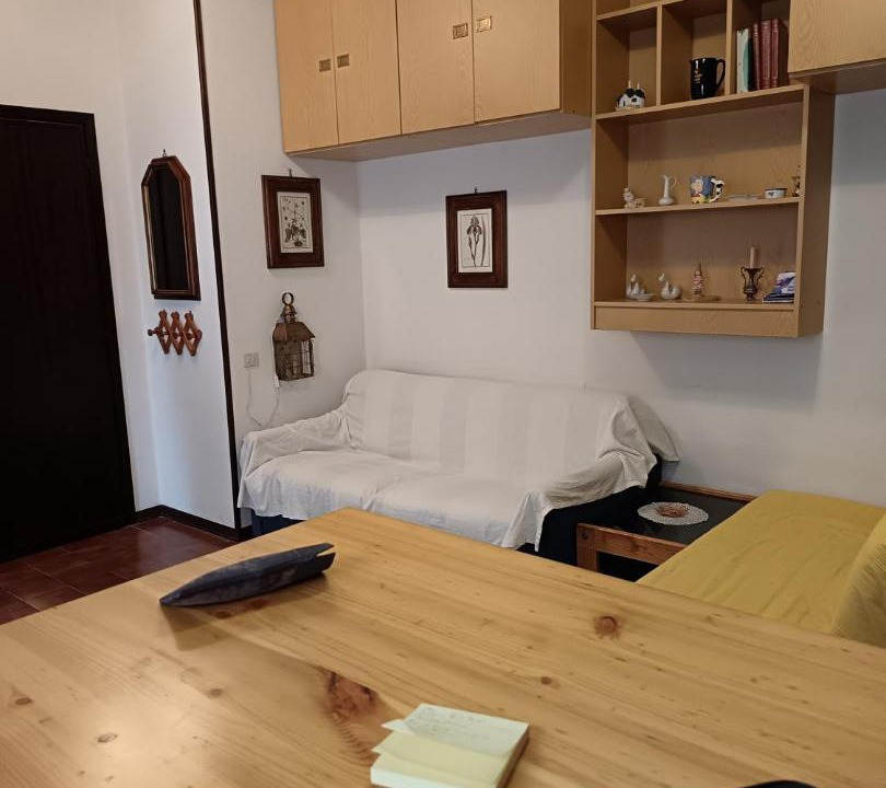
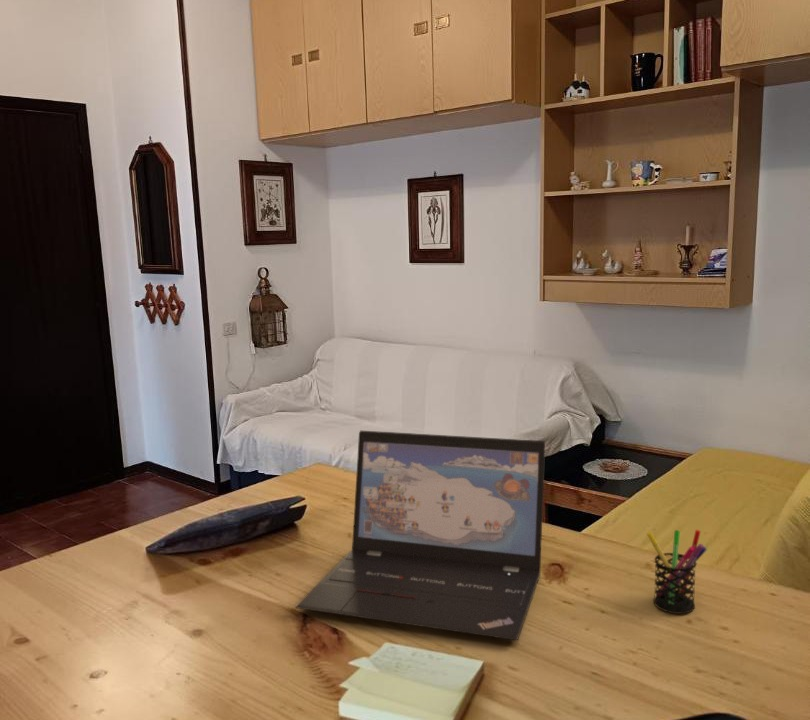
+ laptop [294,430,546,641]
+ pen holder [646,529,707,615]
